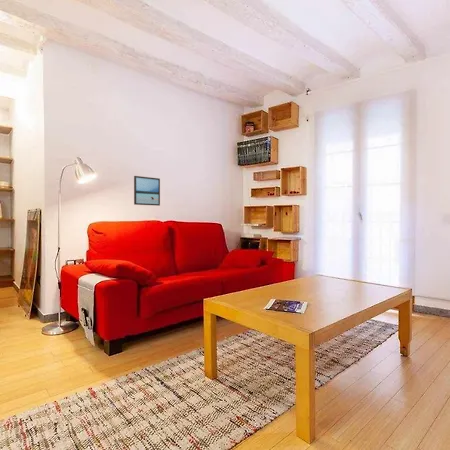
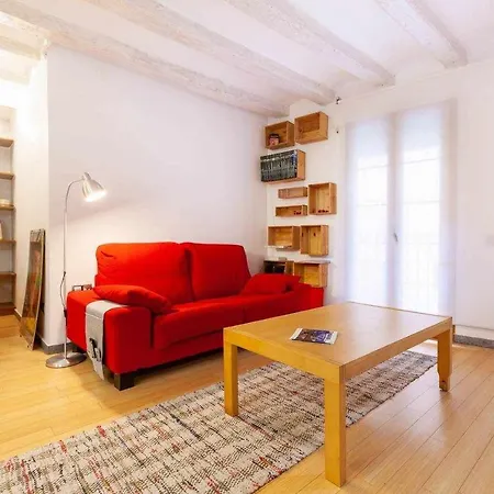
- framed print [133,175,161,207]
